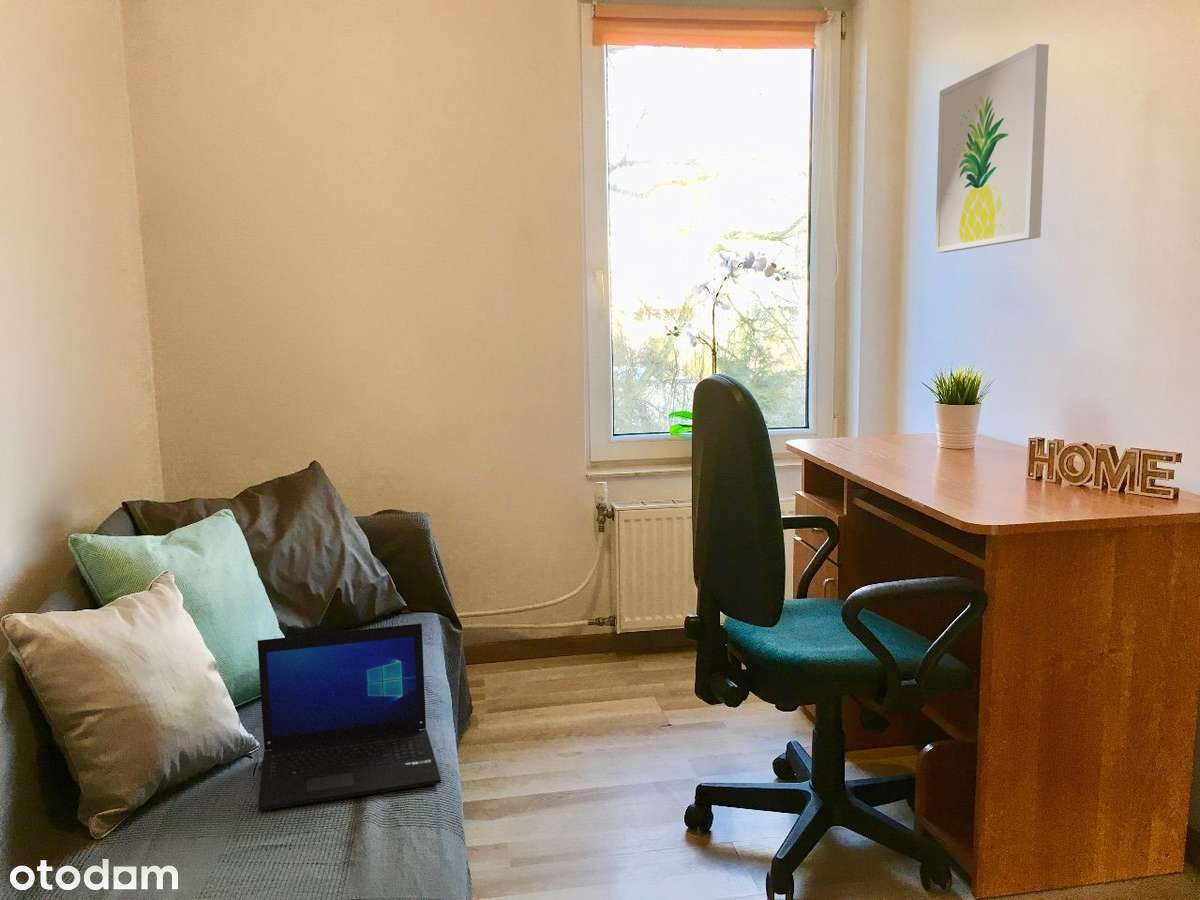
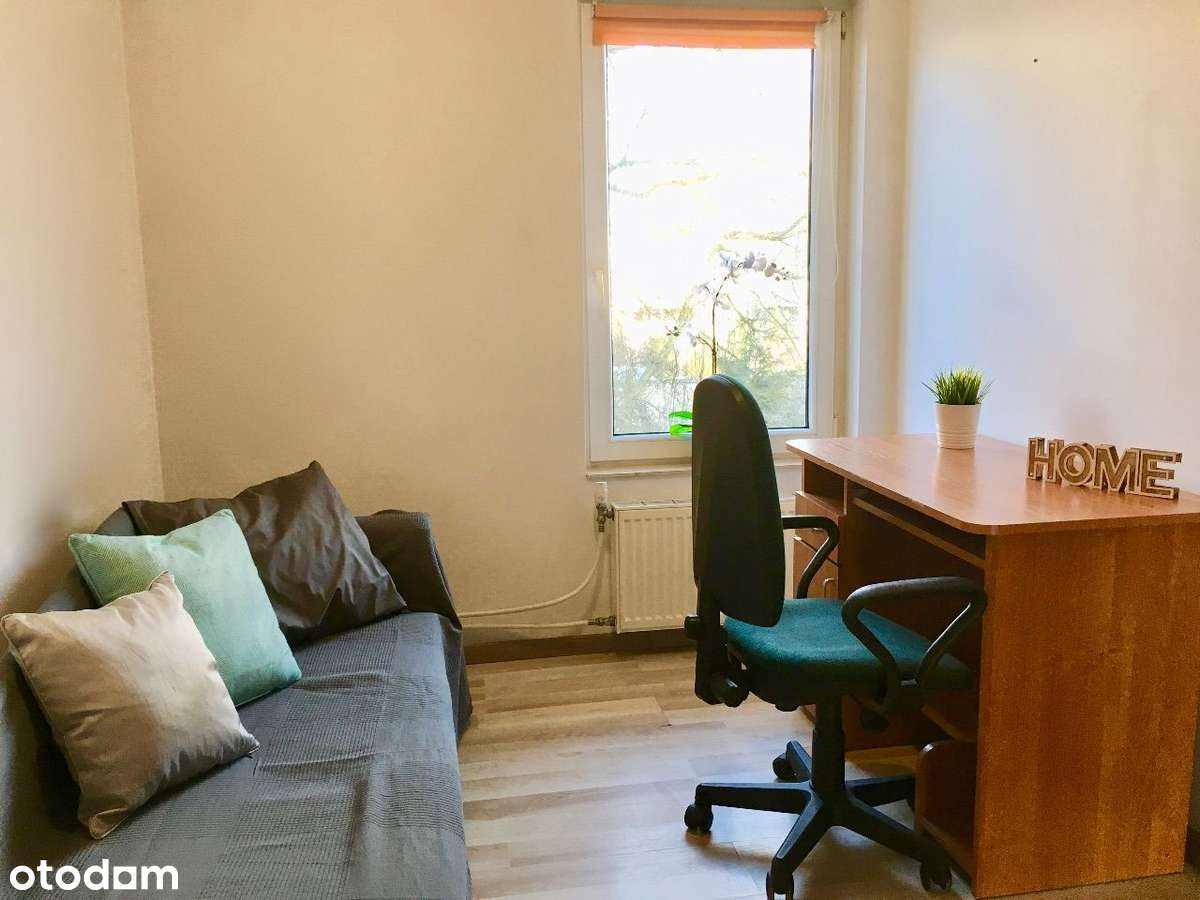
- laptop [256,622,442,812]
- wall art [934,43,1050,254]
